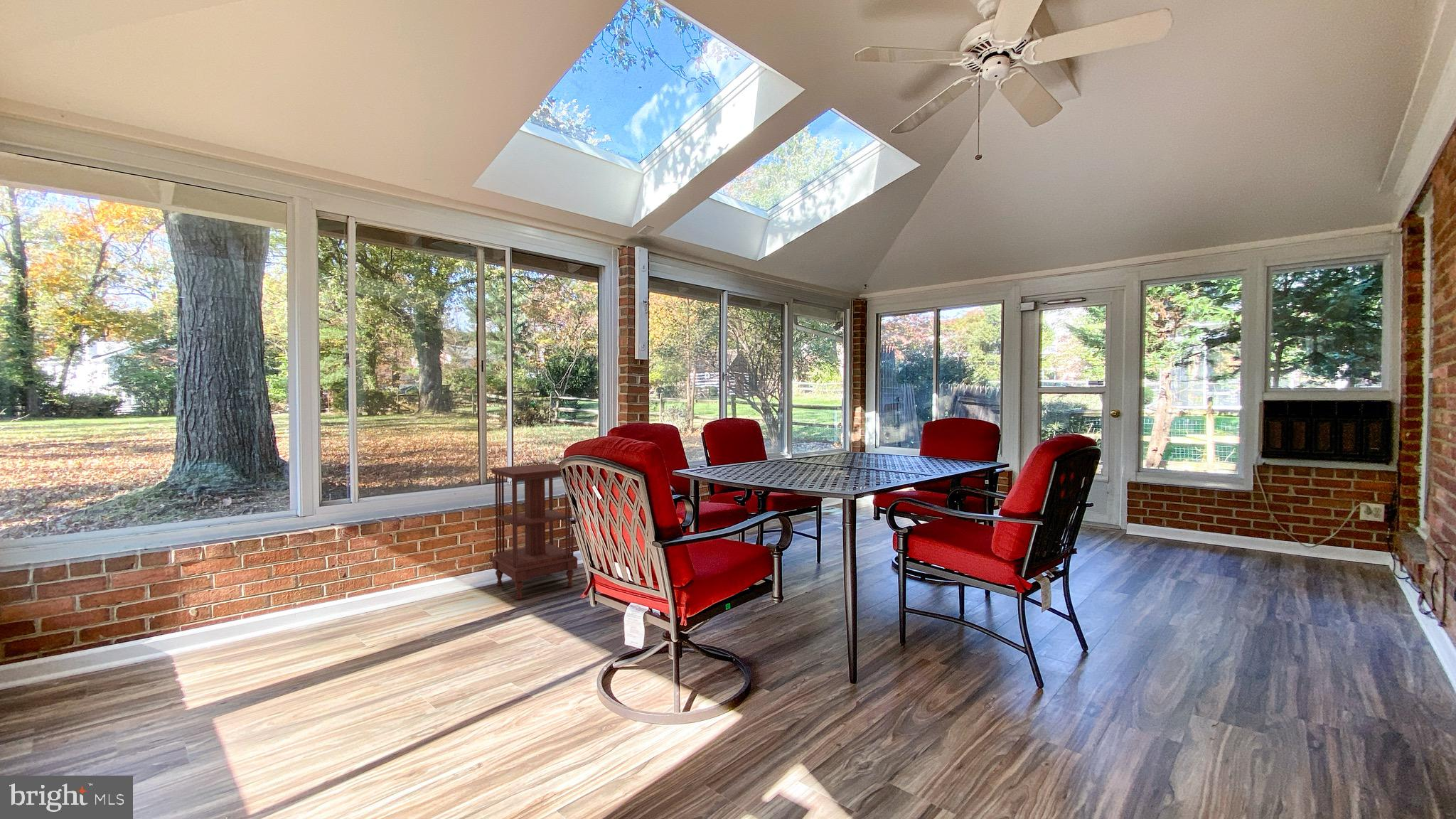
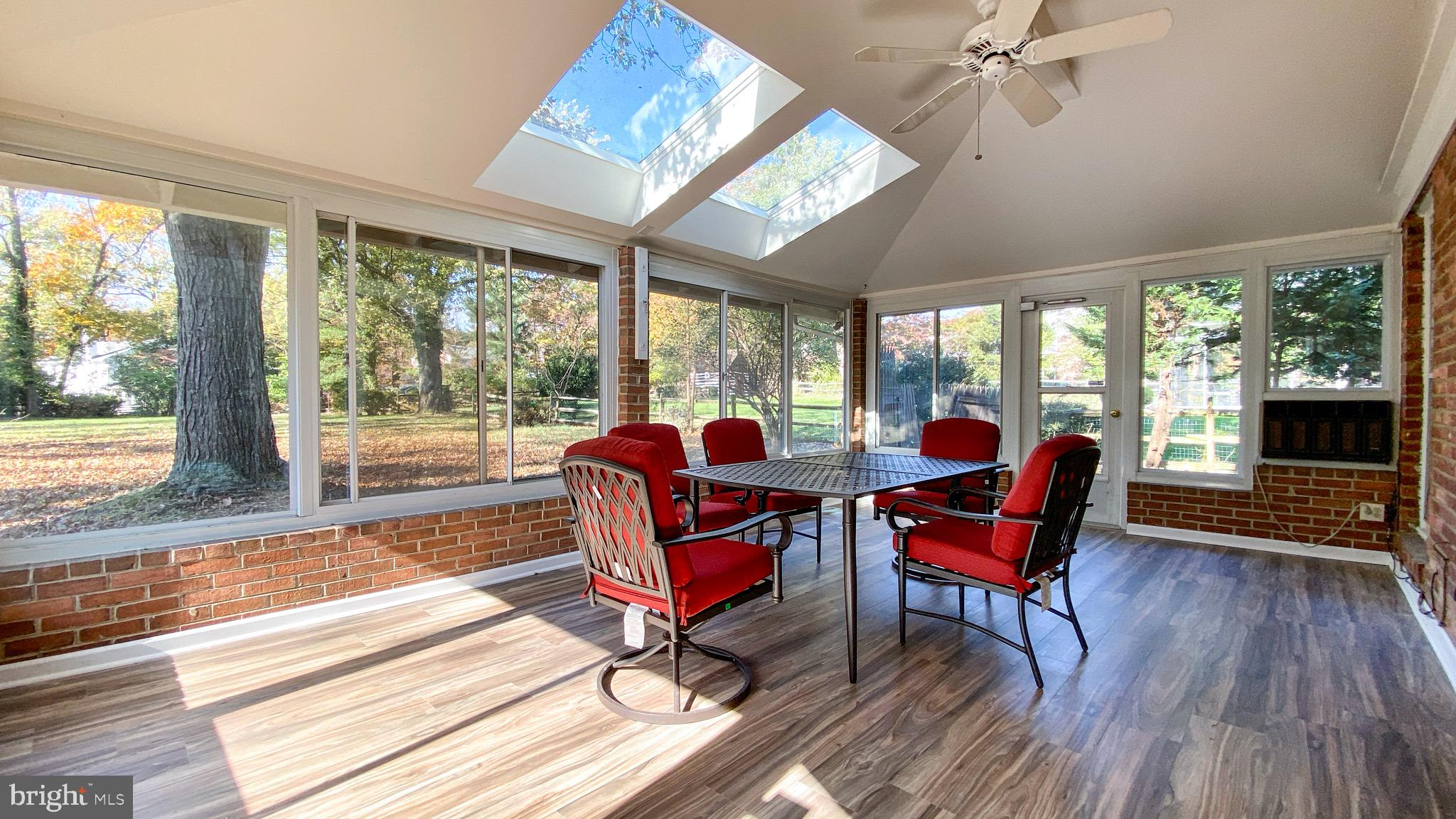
- side table [489,463,579,600]
